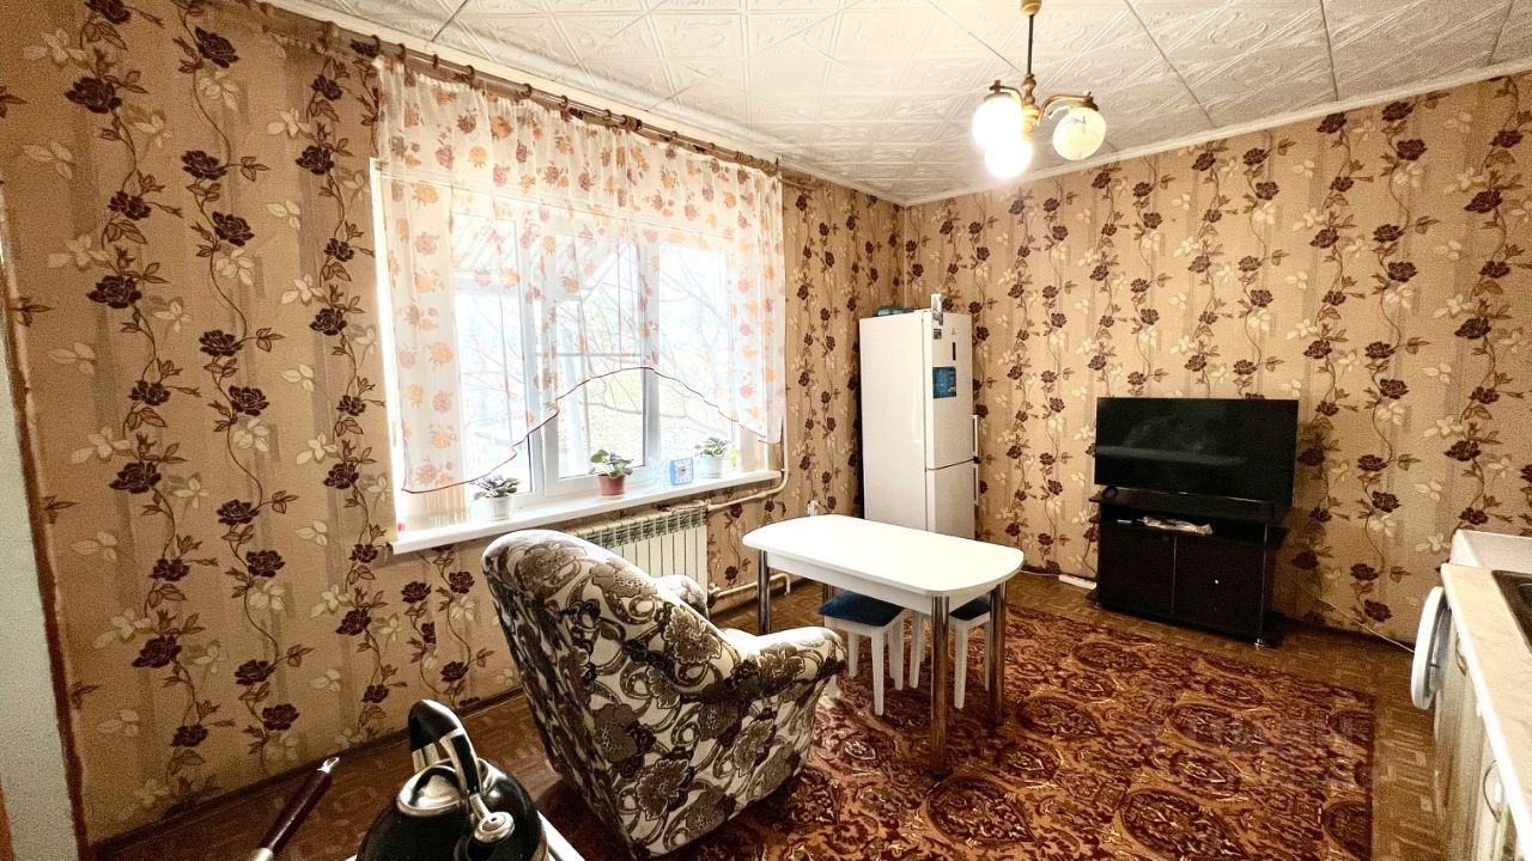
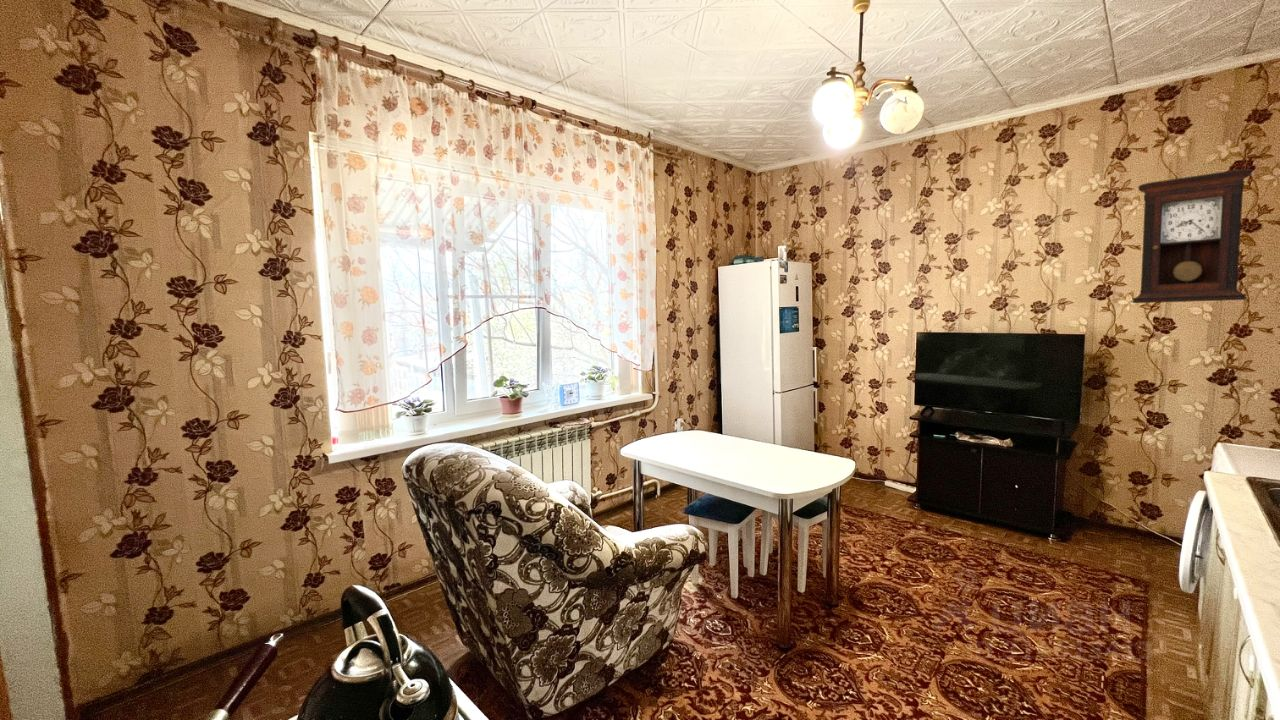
+ pendulum clock [1131,168,1254,304]
